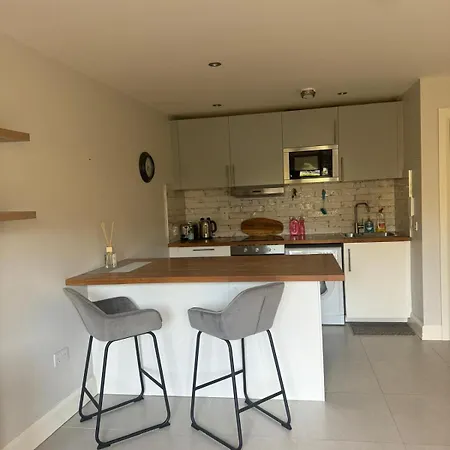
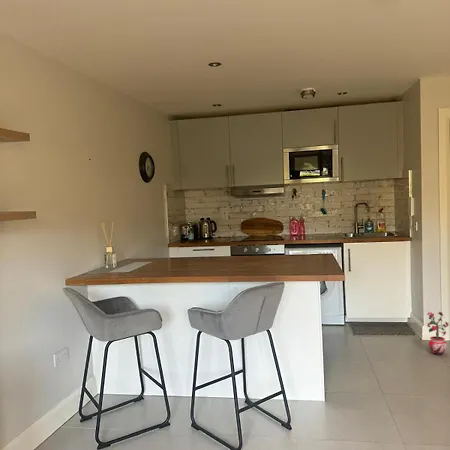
+ potted plant [426,310,449,356]
